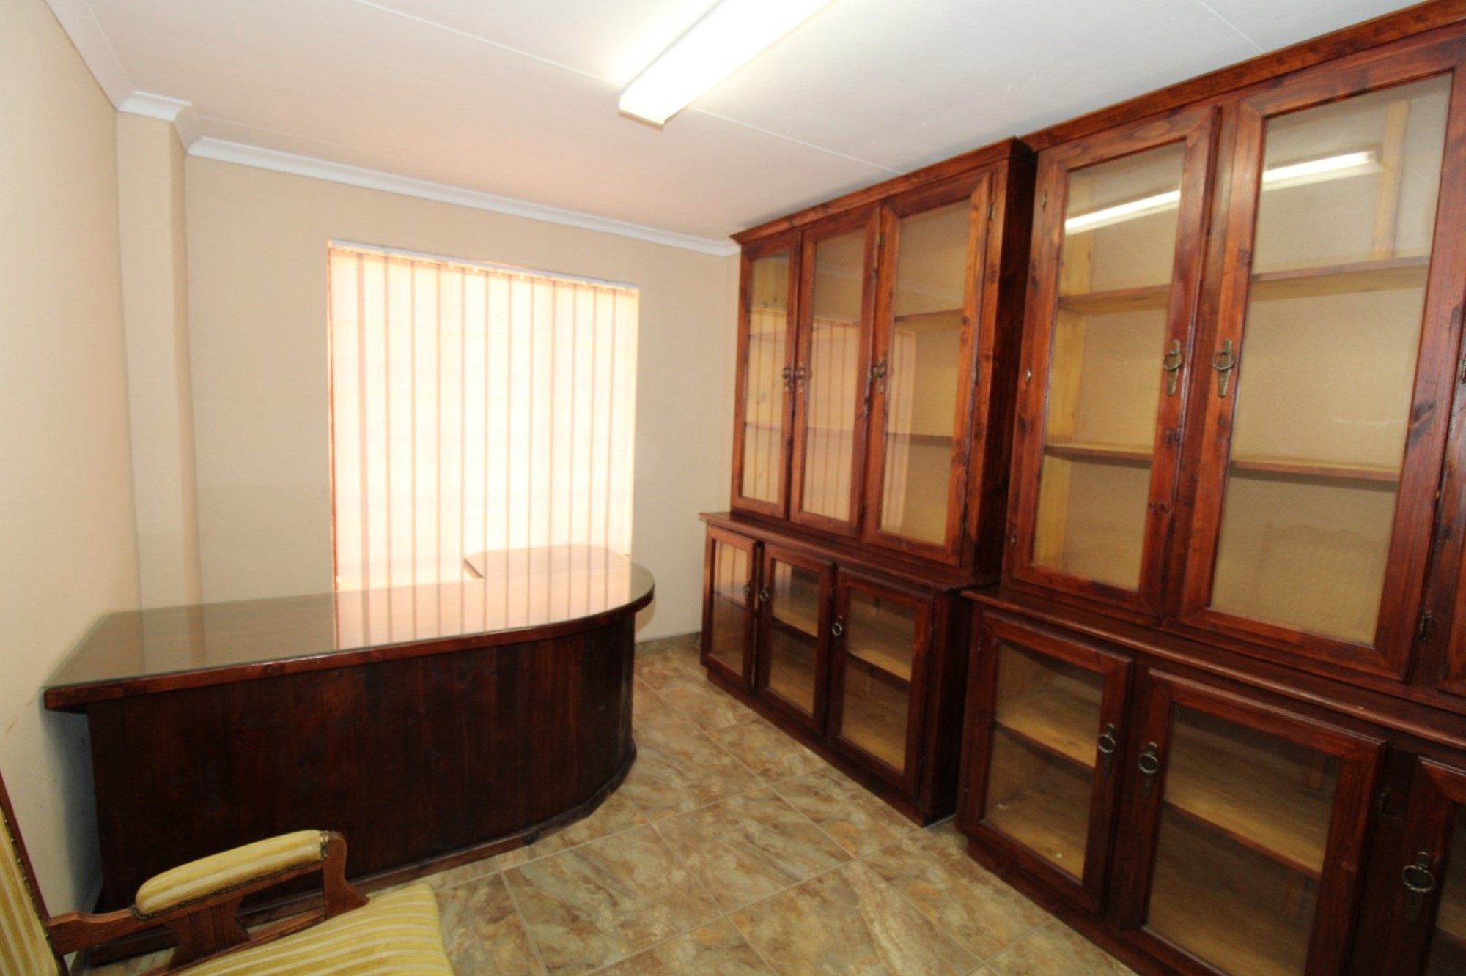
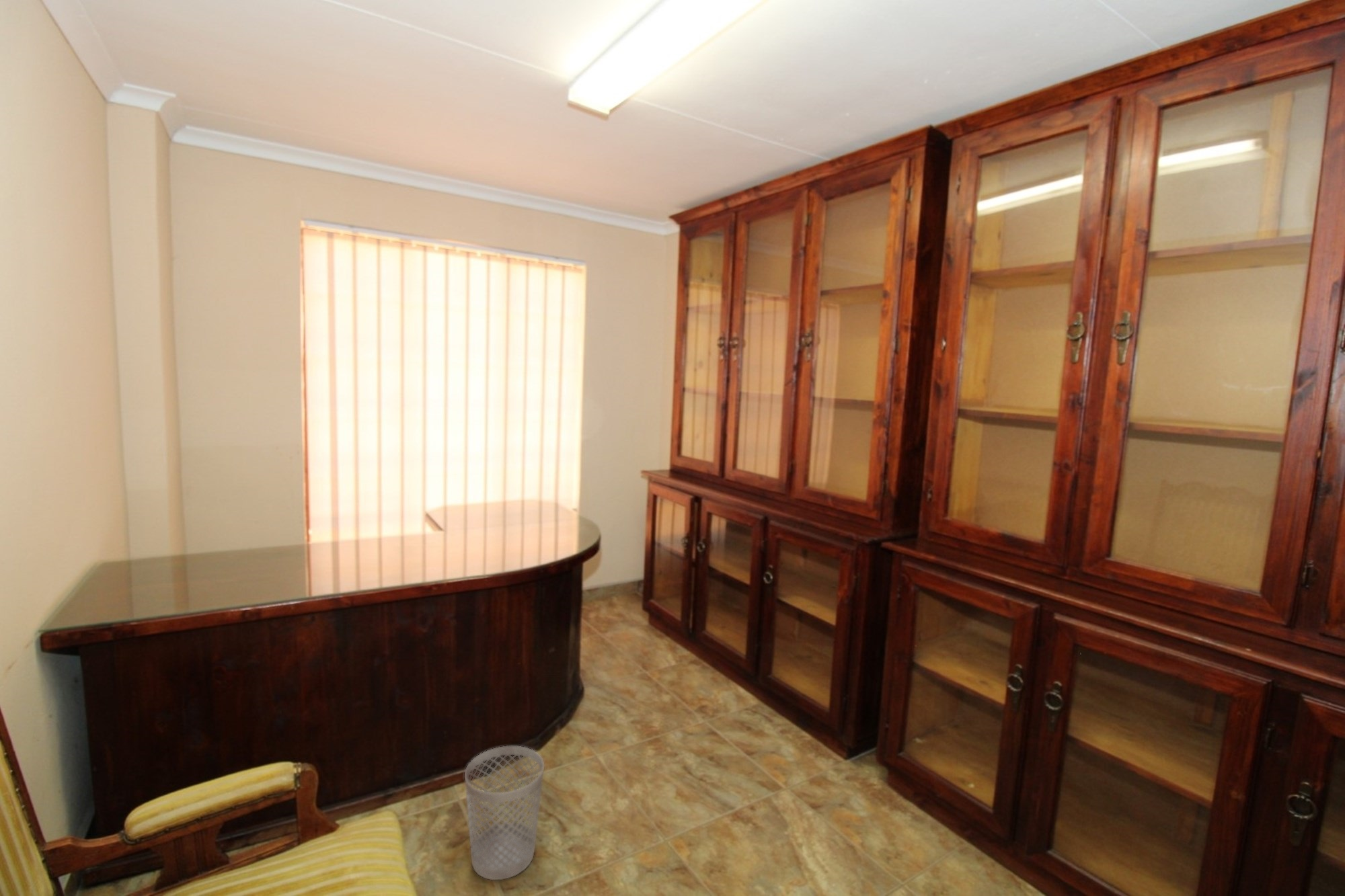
+ wastebasket [464,745,545,881]
